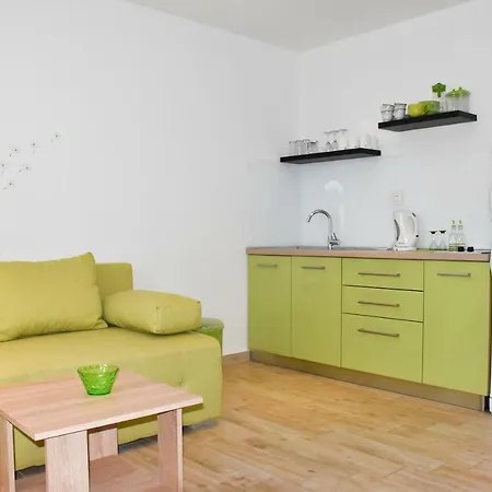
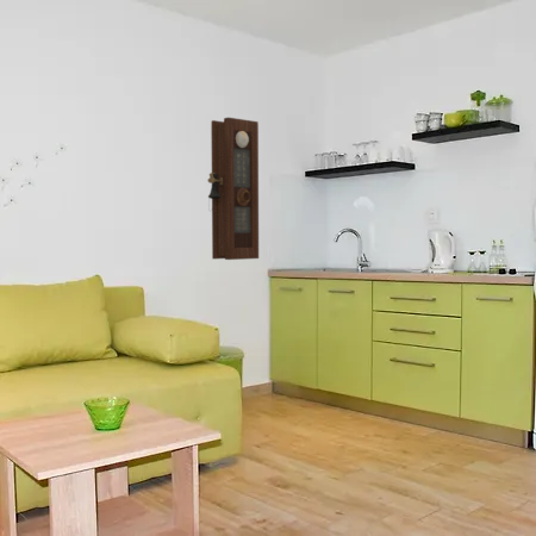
+ pendulum clock [206,117,260,261]
